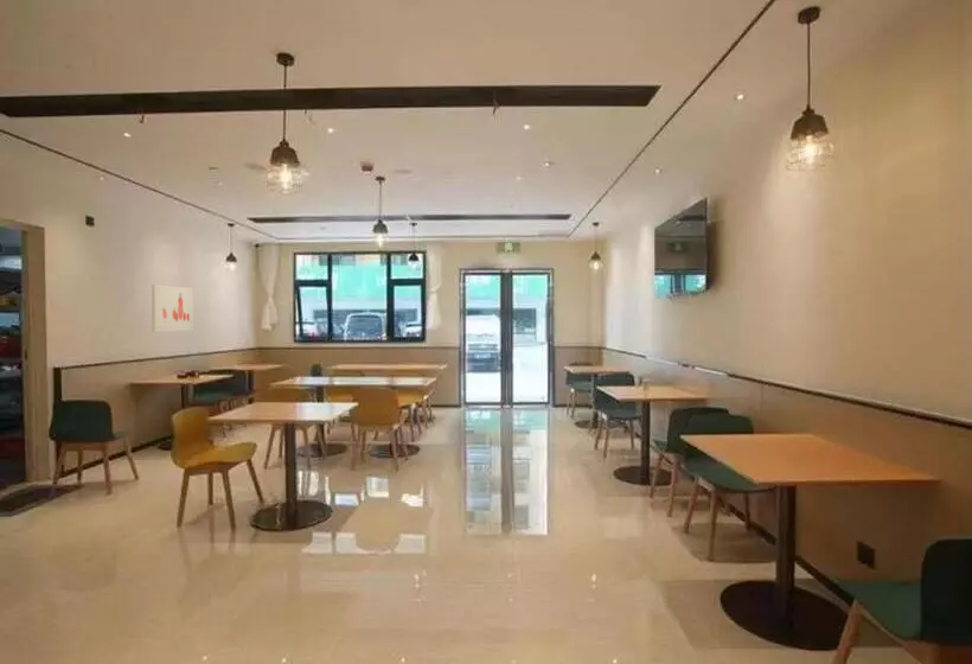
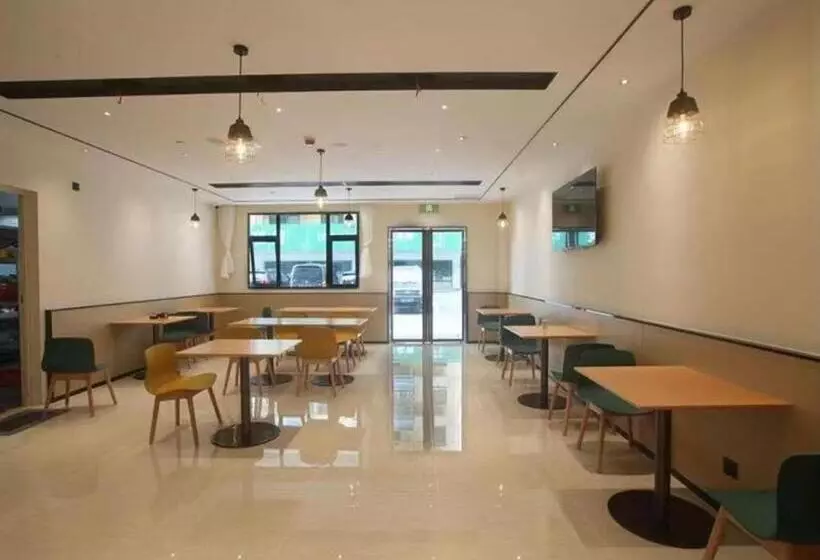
- wall art [151,283,194,333]
